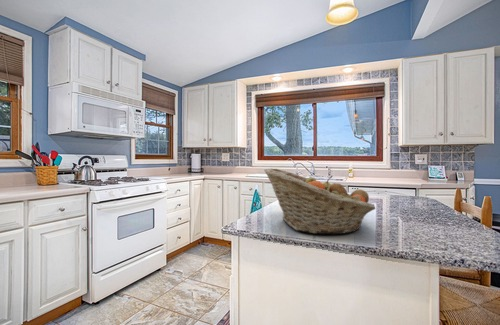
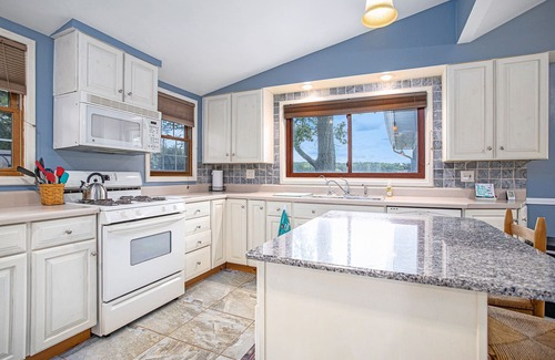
- fruit basket [263,167,377,235]
